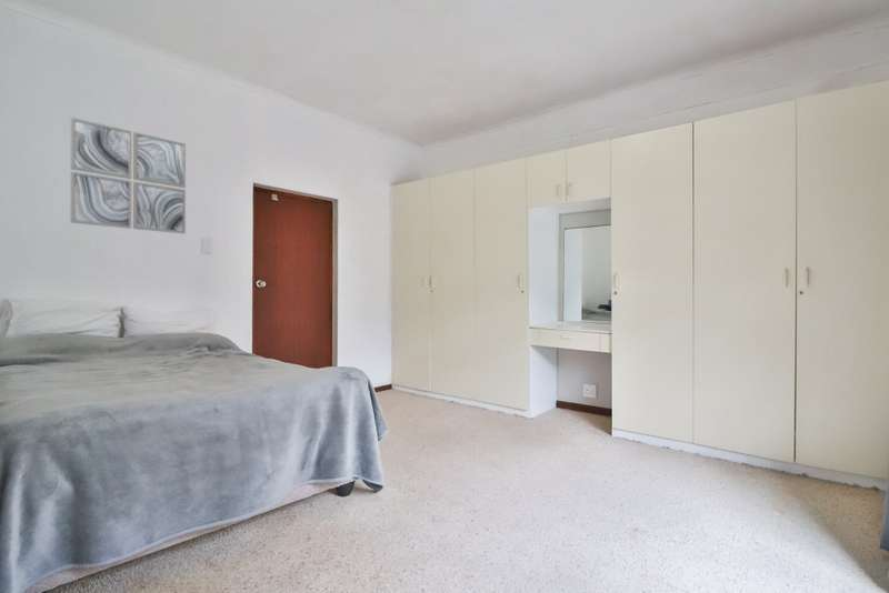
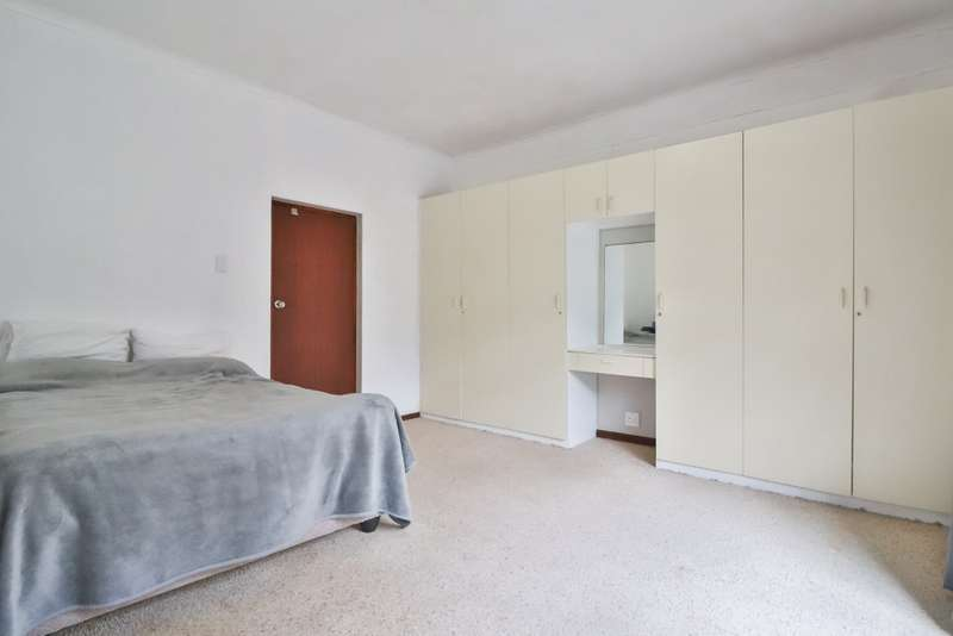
- wall art [69,117,187,234]
